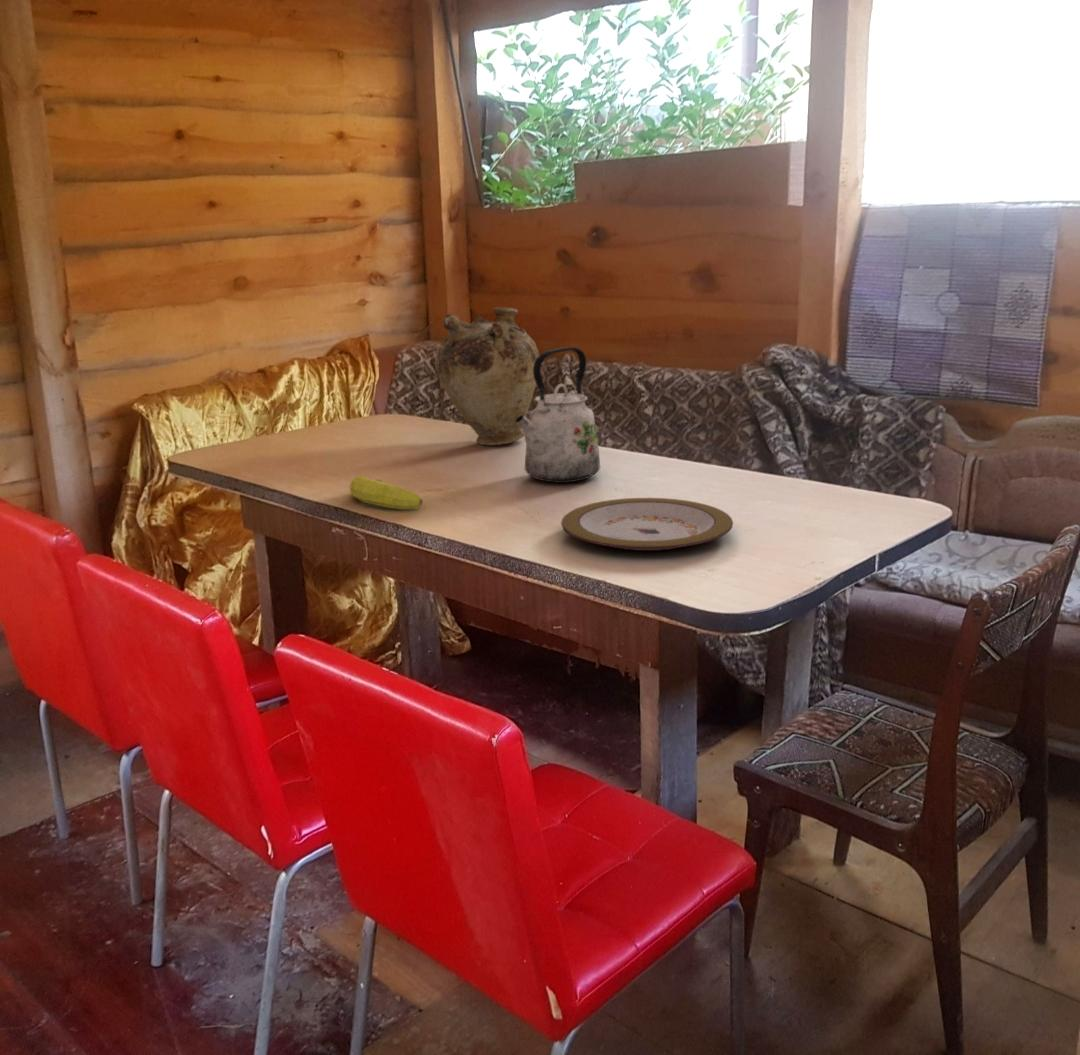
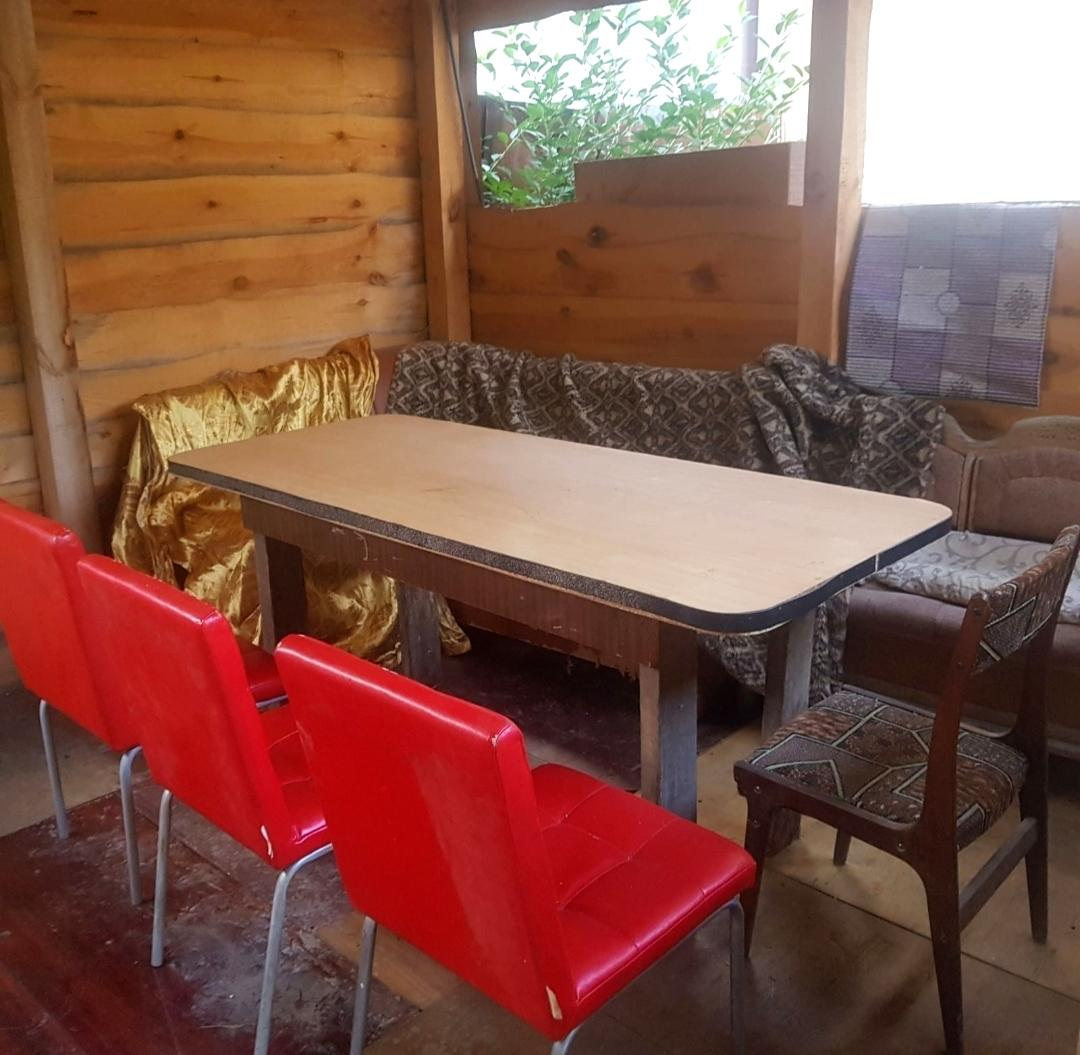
- plate [560,497,734,552]
- fruit [349,474,424,511]
- kettle [515,346,601,484]
- vase [434,306,540,446]
